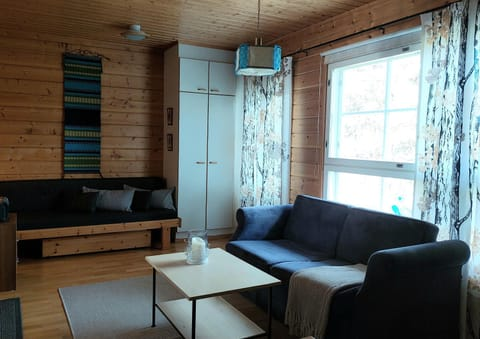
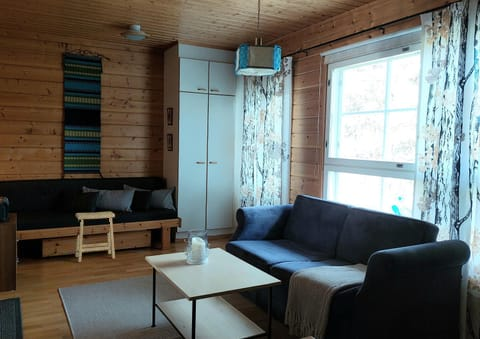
+ footstool [74,211,116,263]
